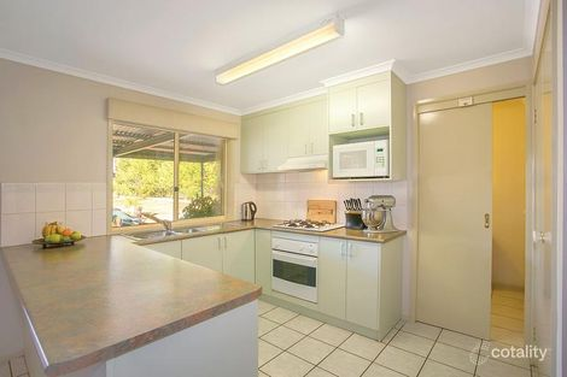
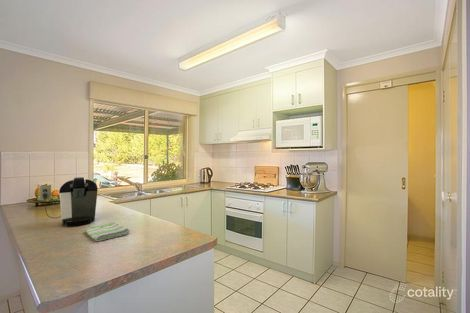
+ coffee maker [39,176,99,227]
+ dish towel [84,221,131,242]
